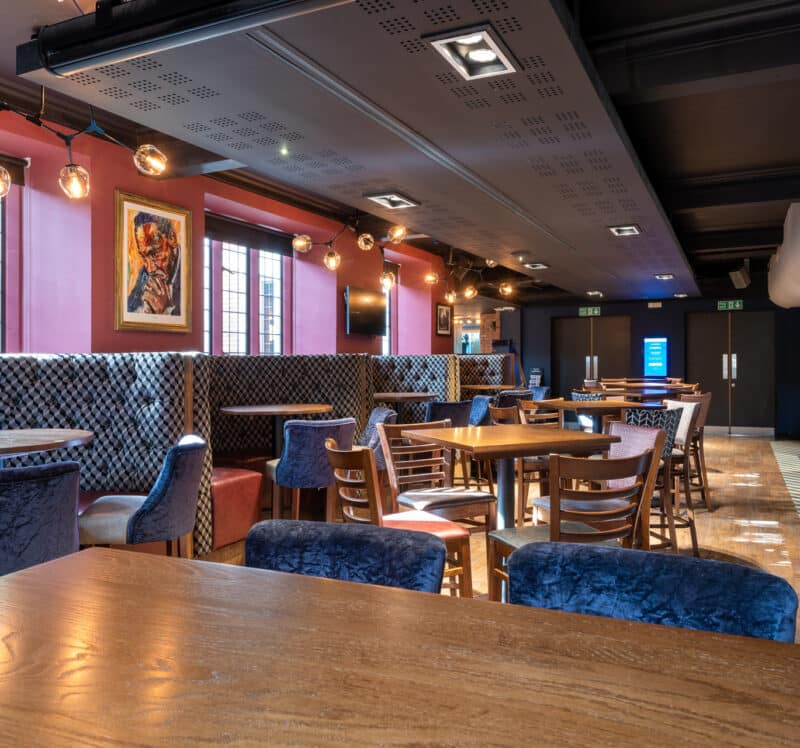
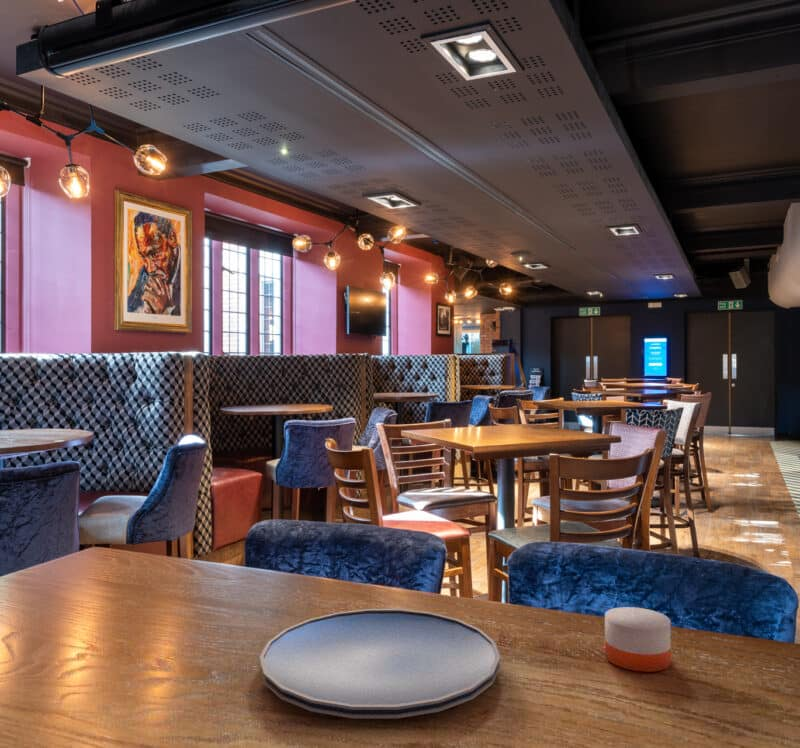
+ plate [259,608,501,719]
+ candle [604,593,672,673]
